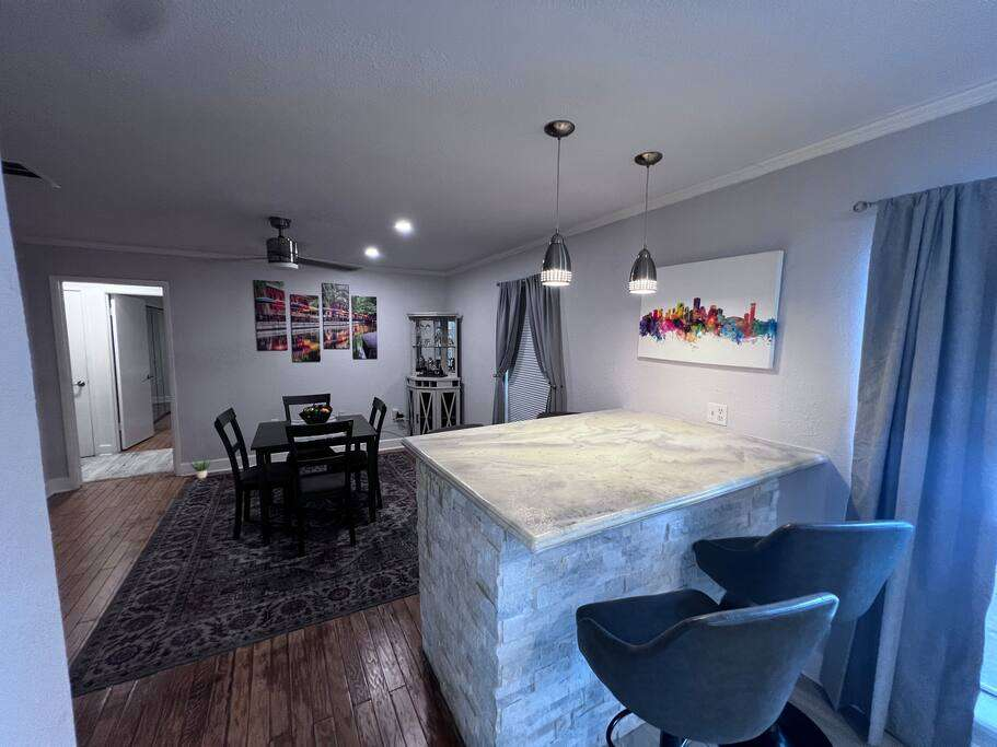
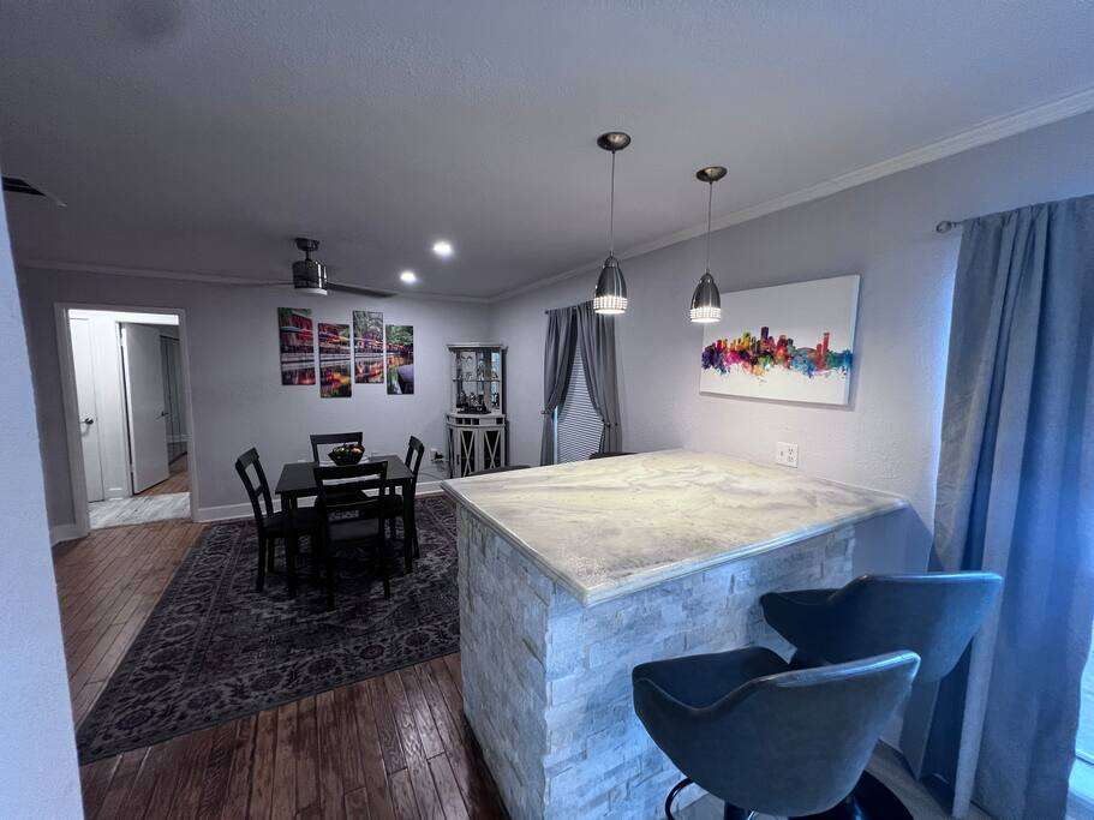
- potted plant [188,455,212,479]
